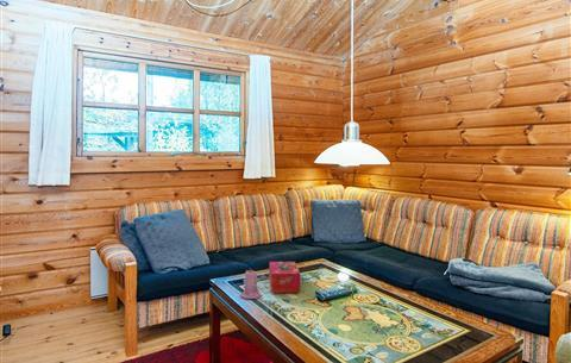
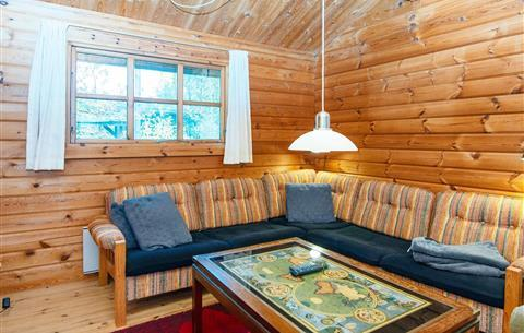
- candle [239,269,262,300]
- tissue box [268,261,301,294]
